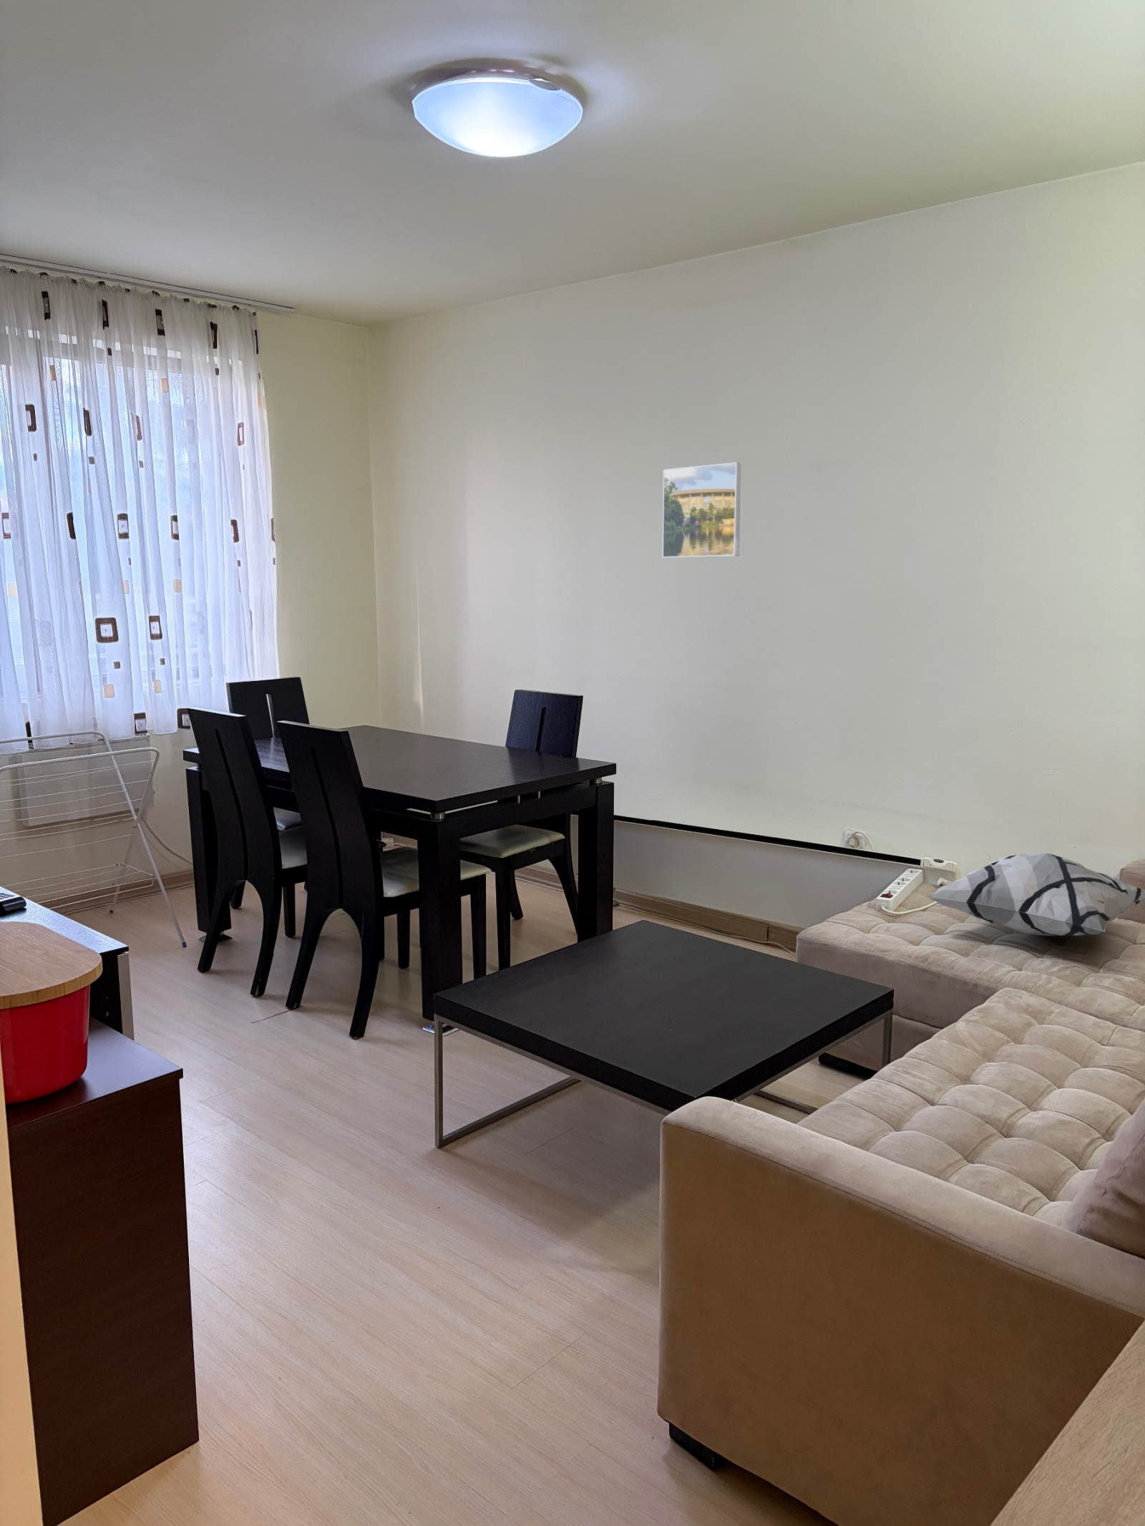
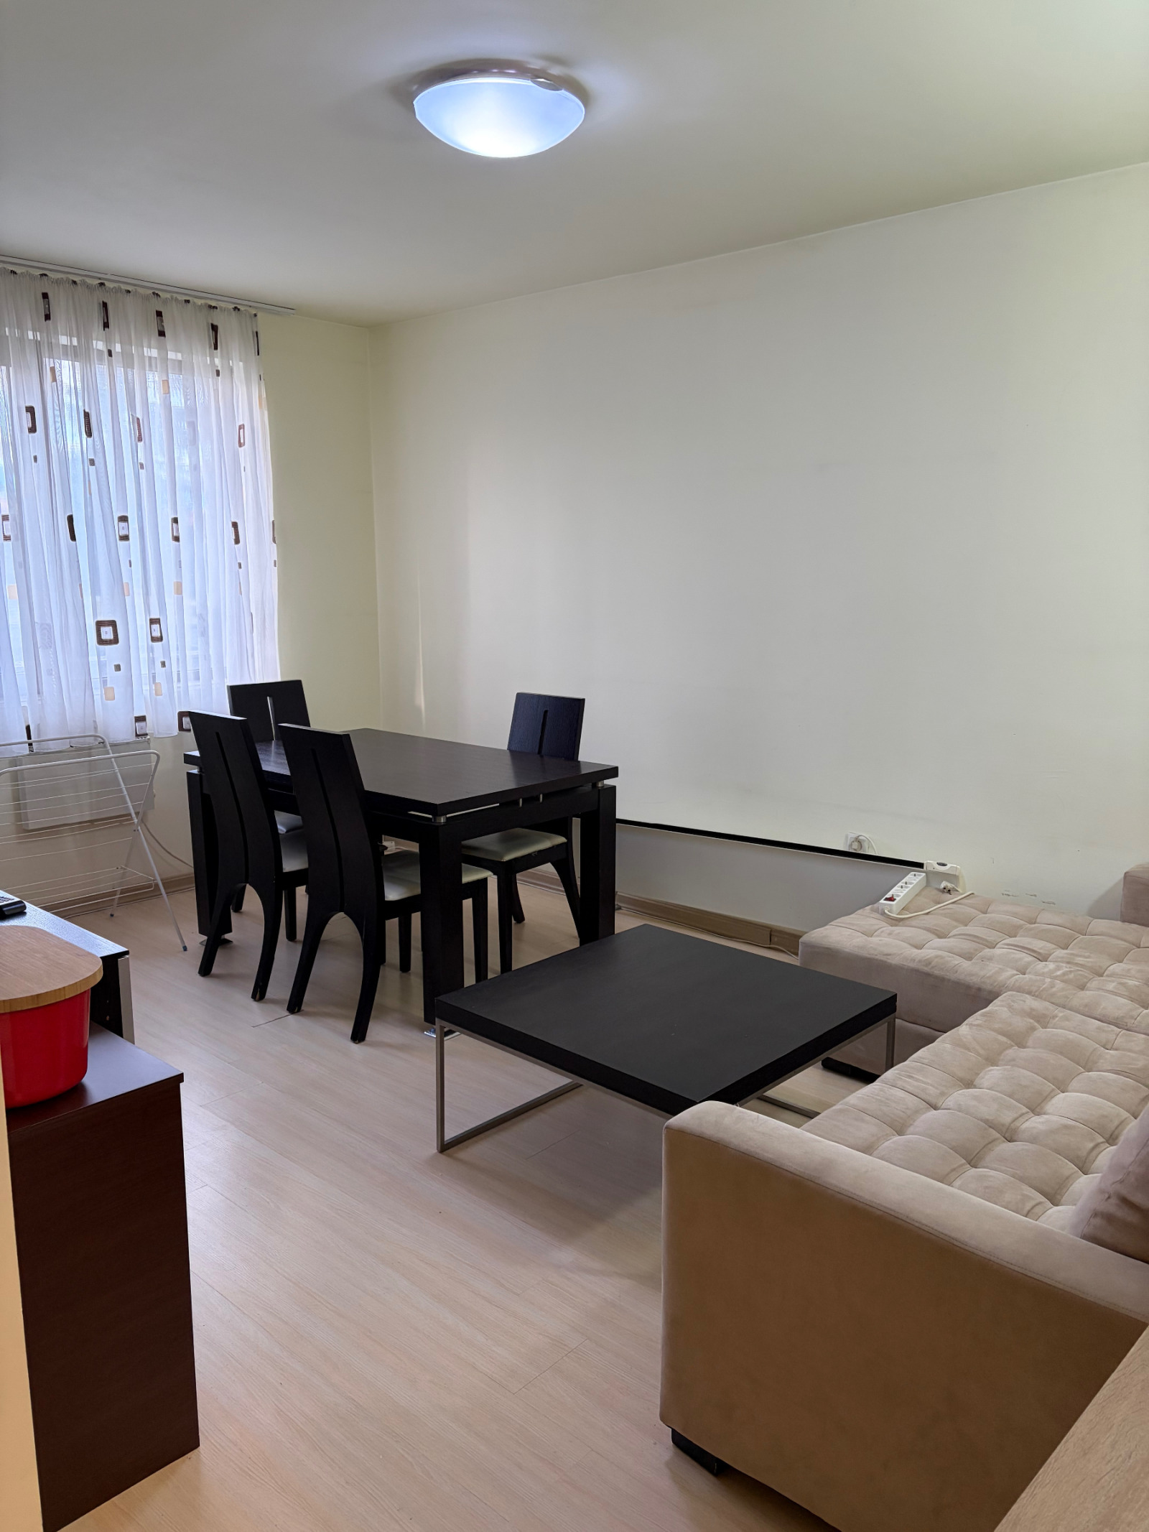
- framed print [662,462,742,559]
- decorative pillow [927,853,1145,937]
